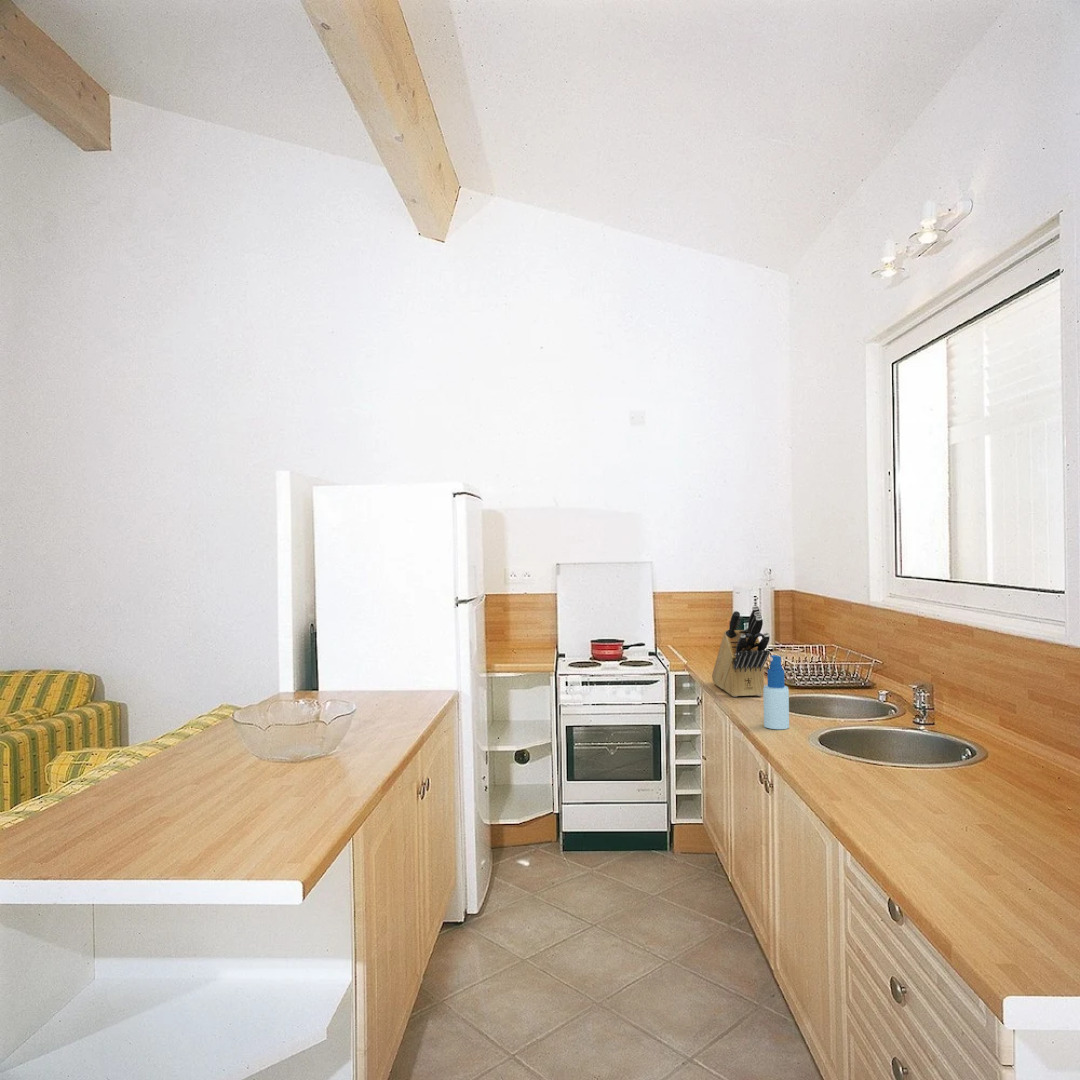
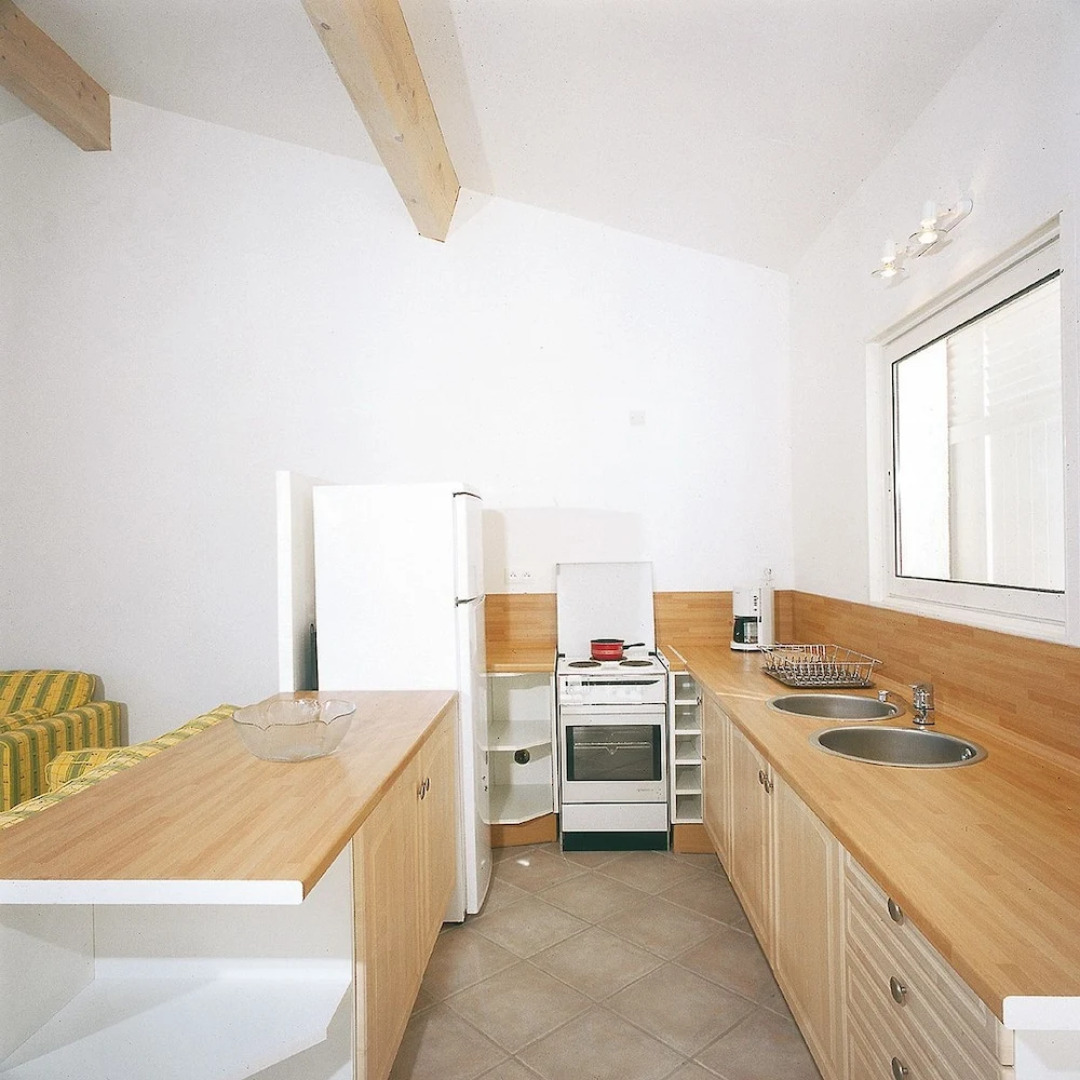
- knife block [711,605,771,698]
- spray bottle [763,654,790,730]
